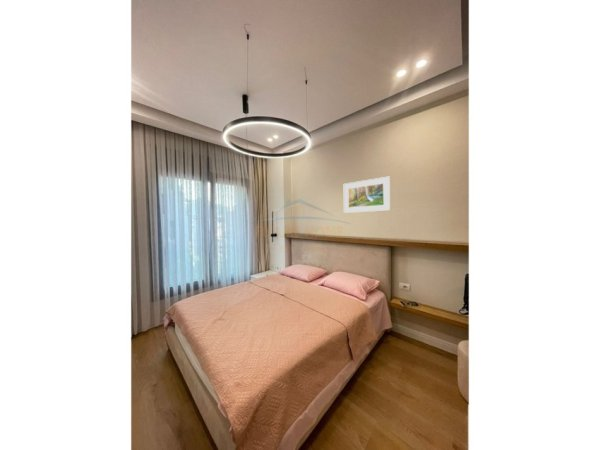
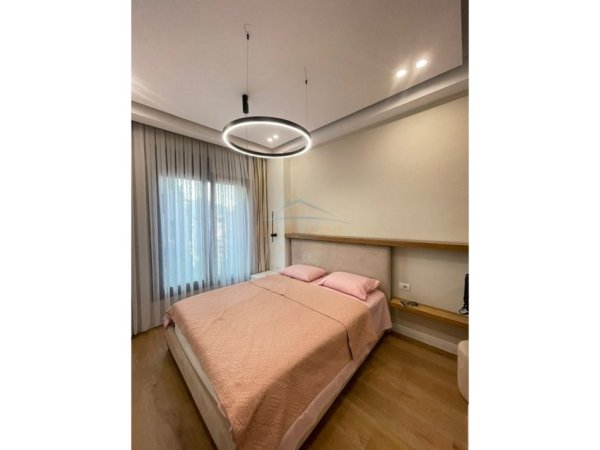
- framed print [343,176,391,214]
